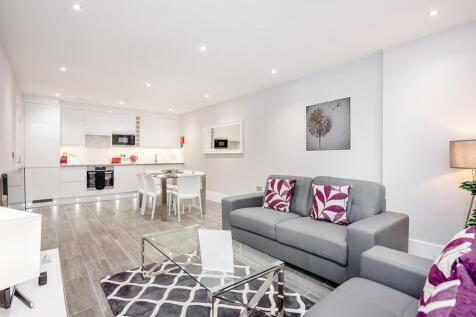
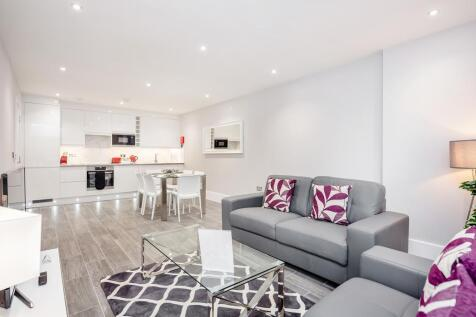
- wall art [305,96,352,152]
